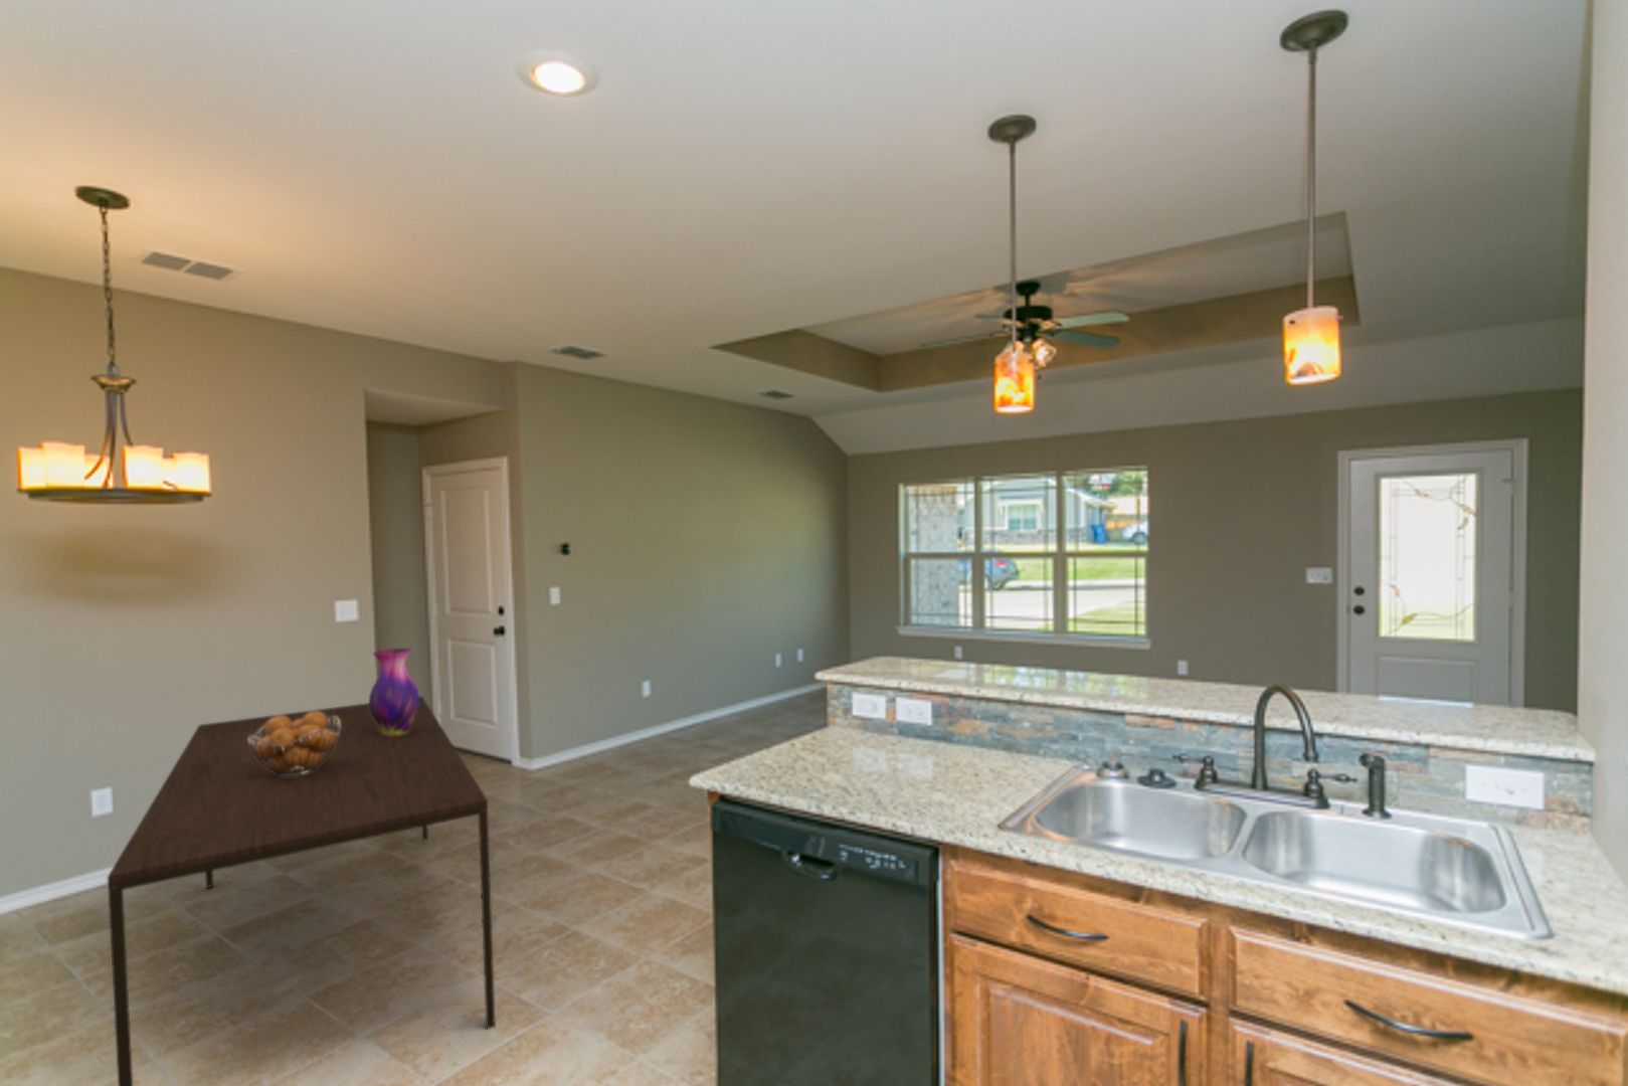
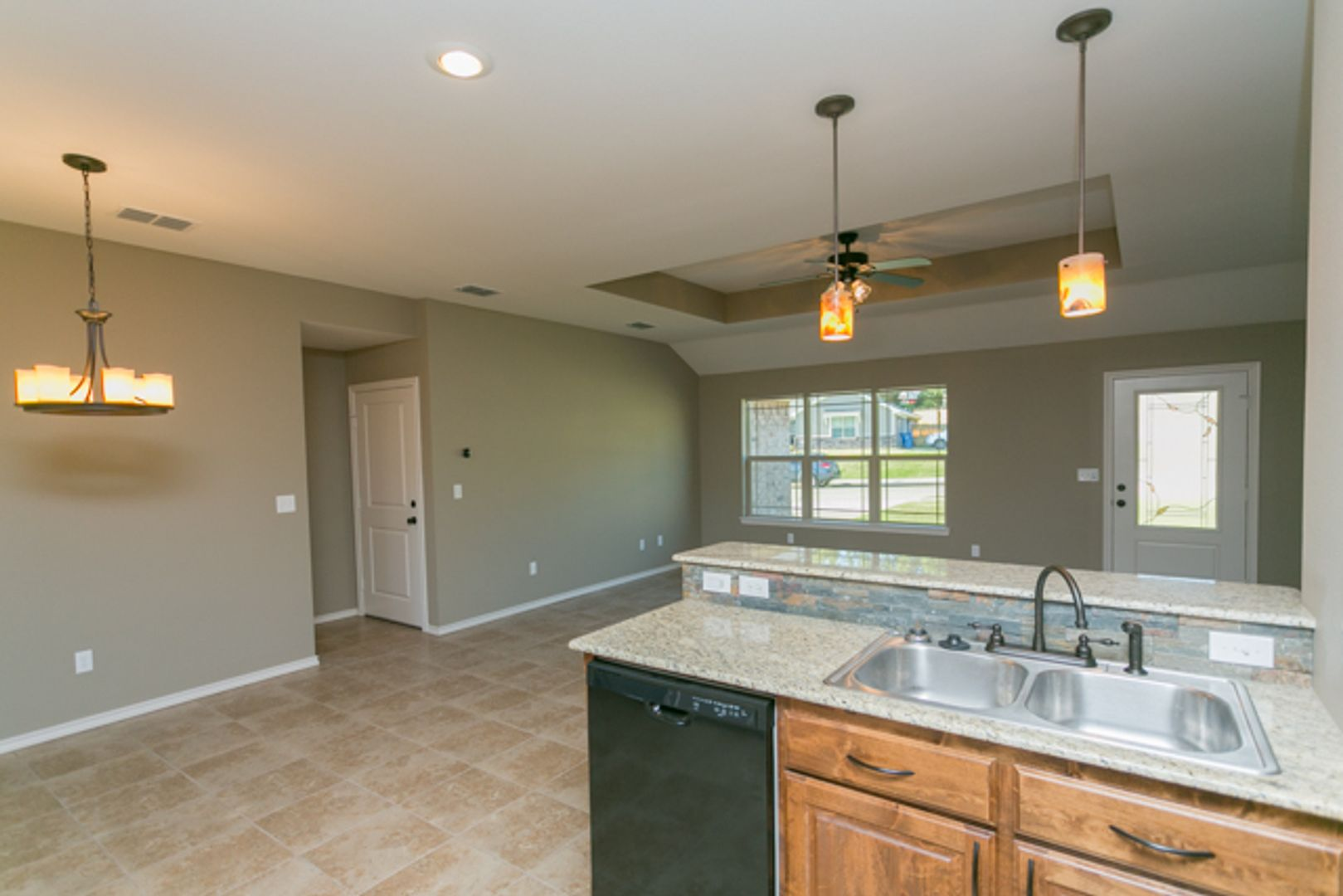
- dining table [107,695,497,1086]
- vase [369,647,421,737]
- fruit basket [249,711,341,776]
